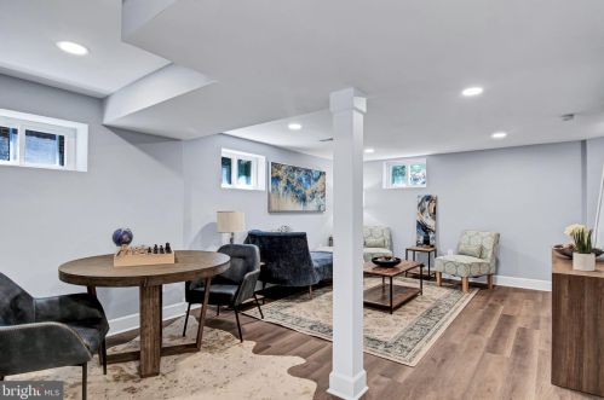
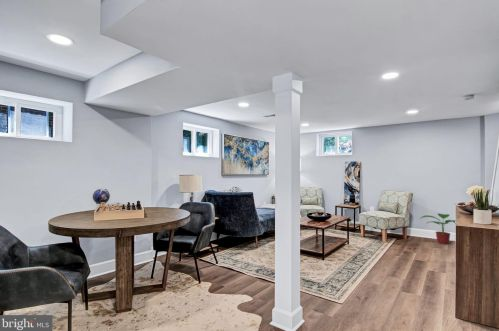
+ potted plant [419,212,456,245]
